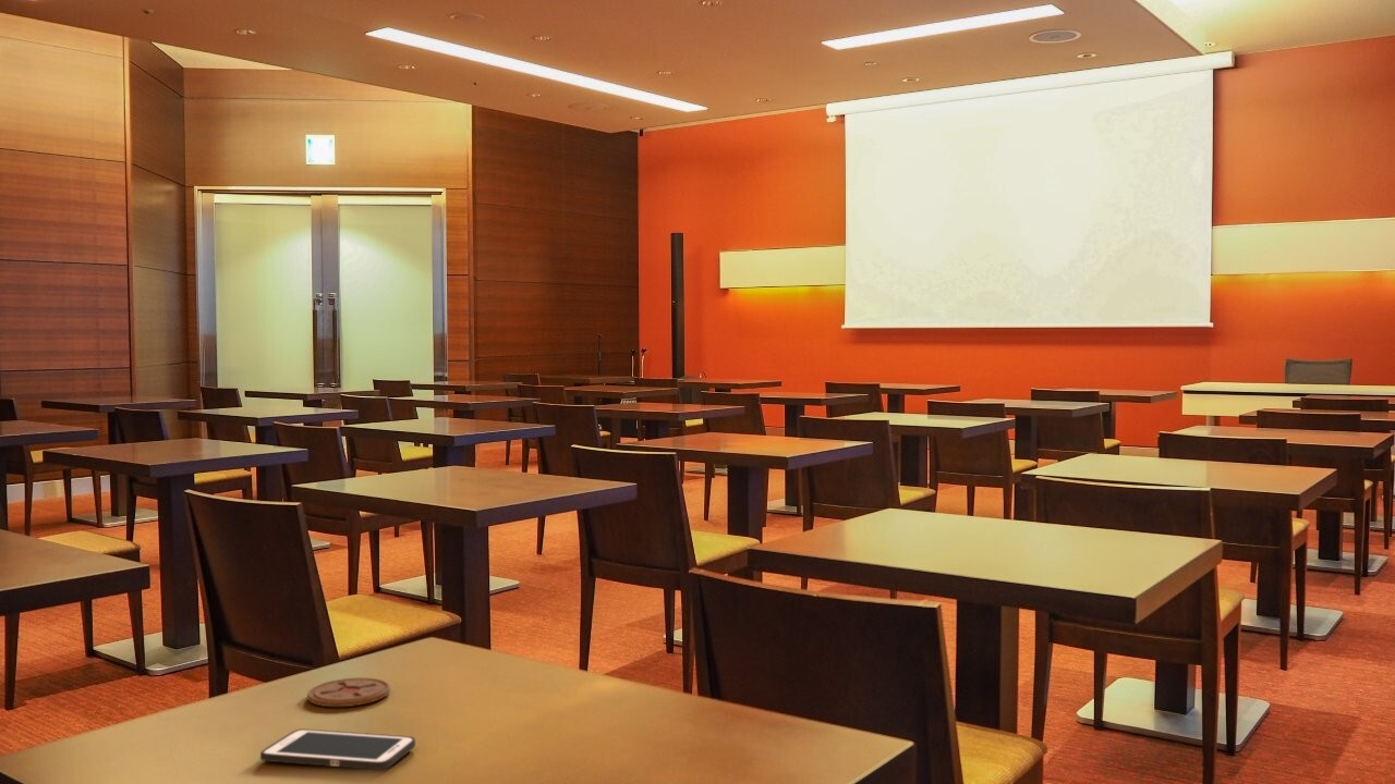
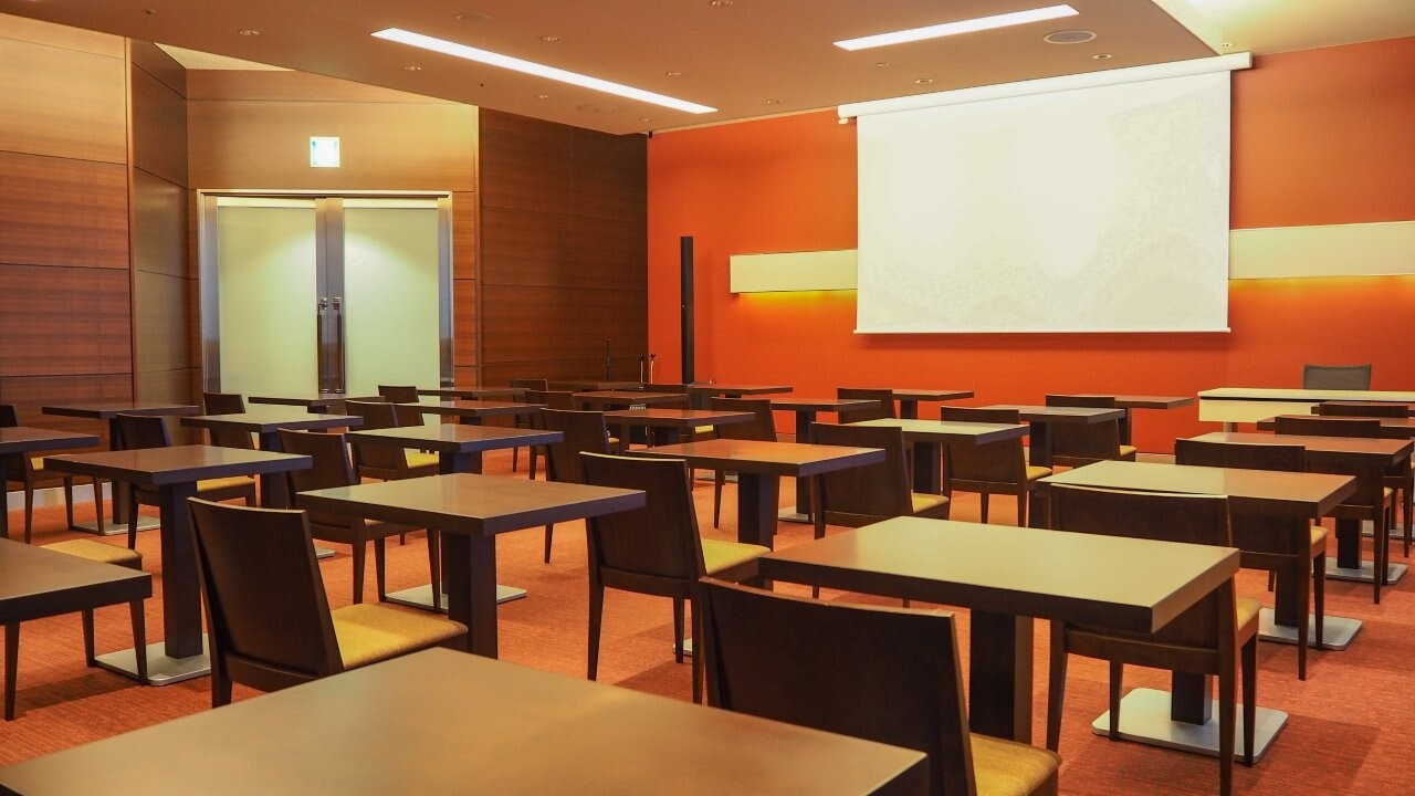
- coaster [306,677,391,708]
- cell phone [259,728,416,771]
